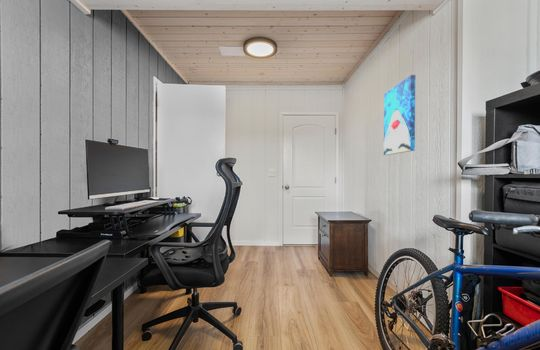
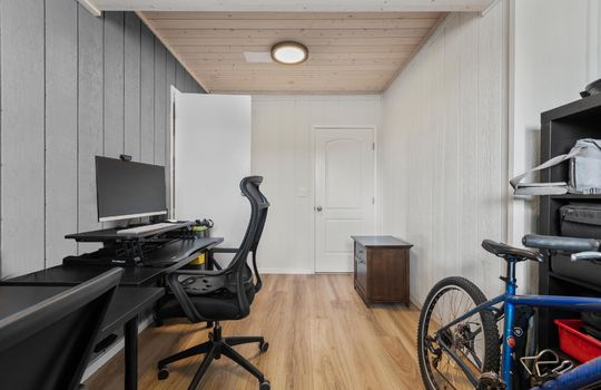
- wall art [383,74,416,156]
